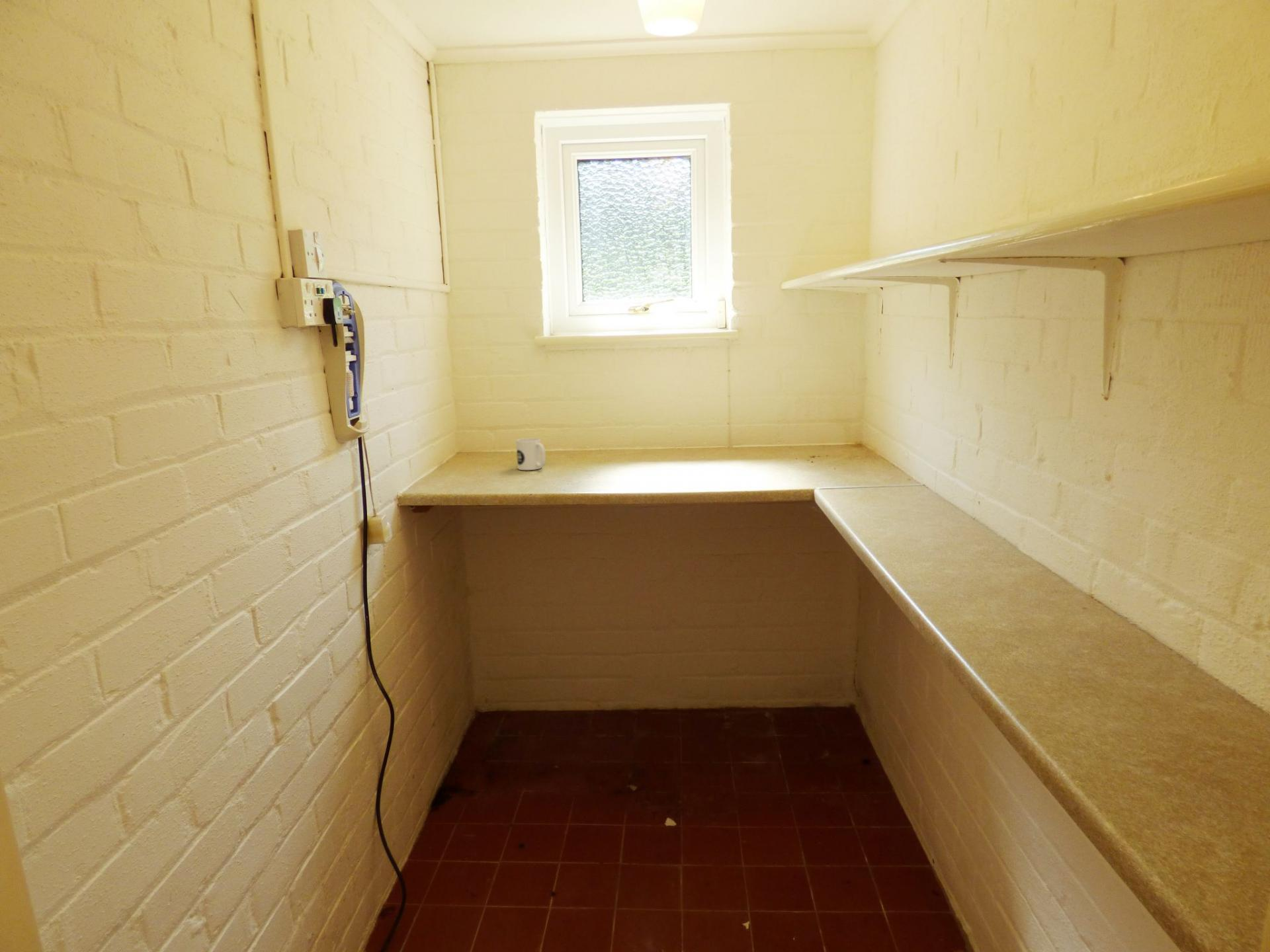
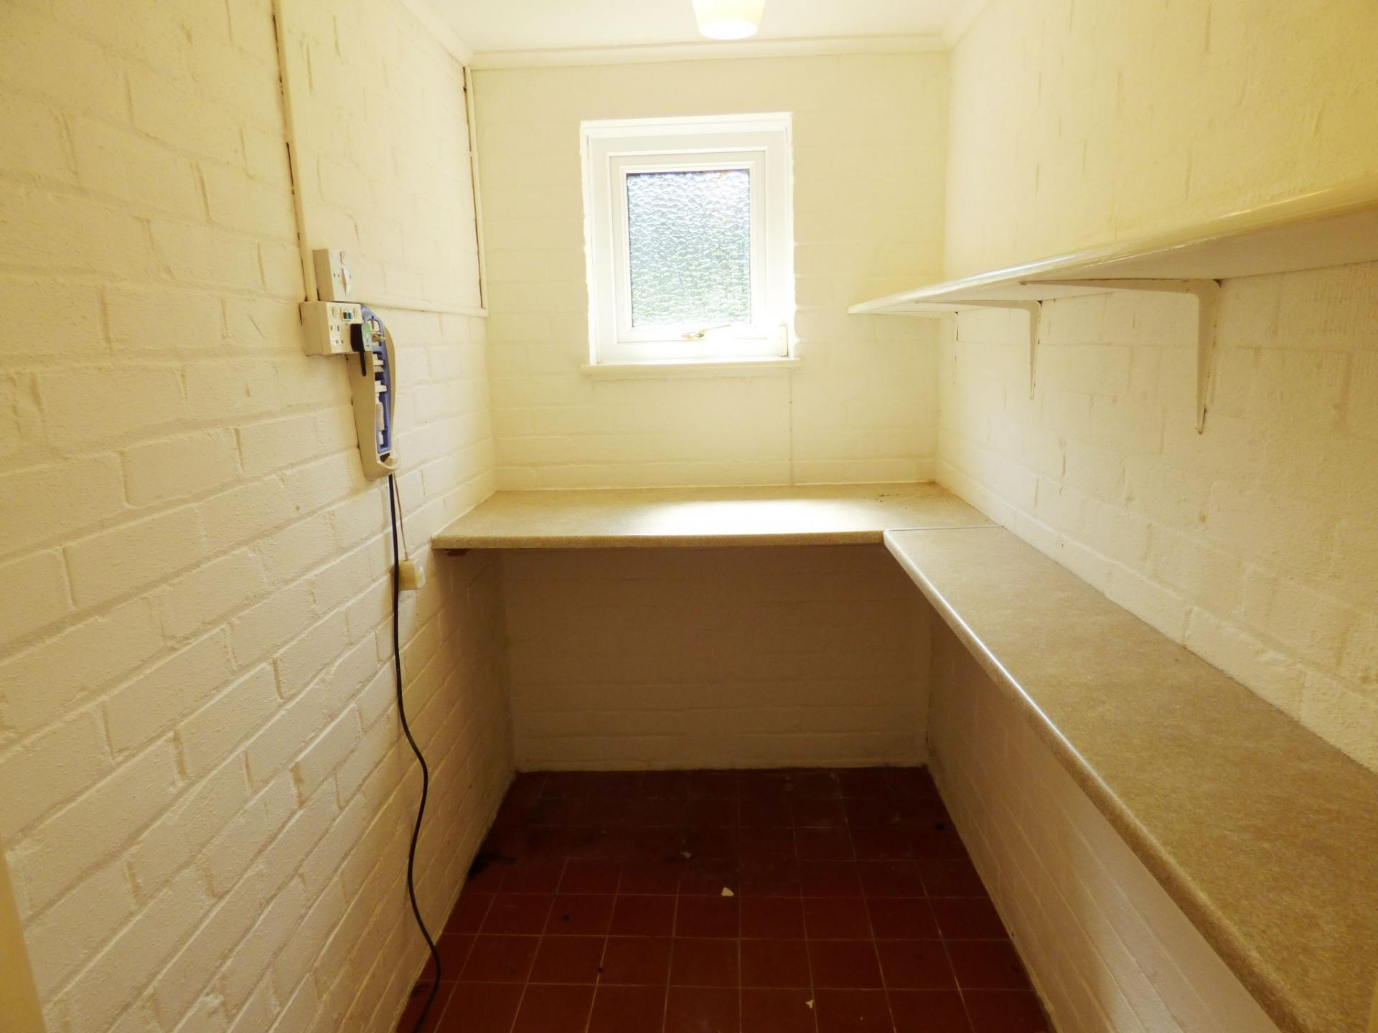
- mug [515,438,546,471]
